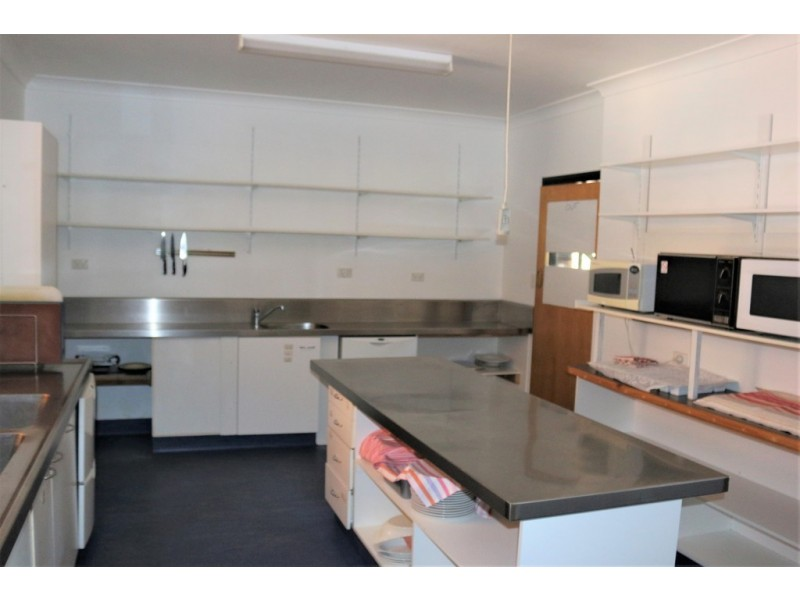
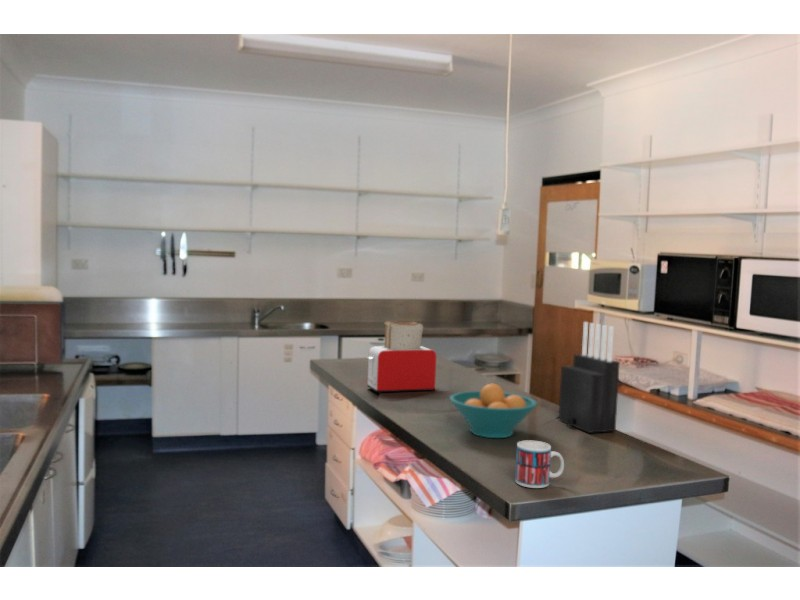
+ fruit bowl [449,383,538,439]
+ mug [514,439,565,489]
+ knife block [558,321,621,434]
+ toaster [366,320,437,395]
